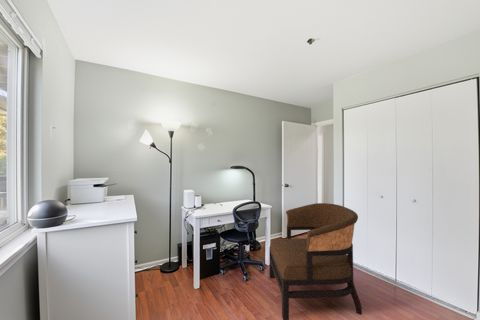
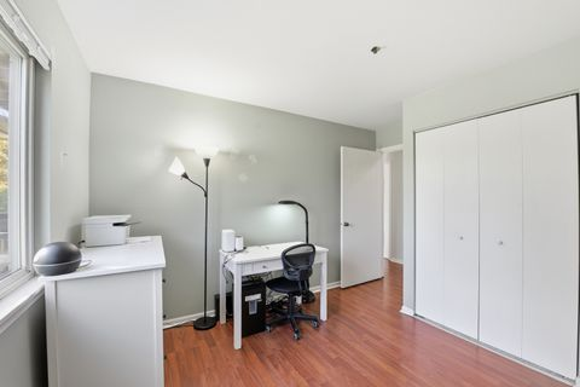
- armchair [268,202,363,320]
